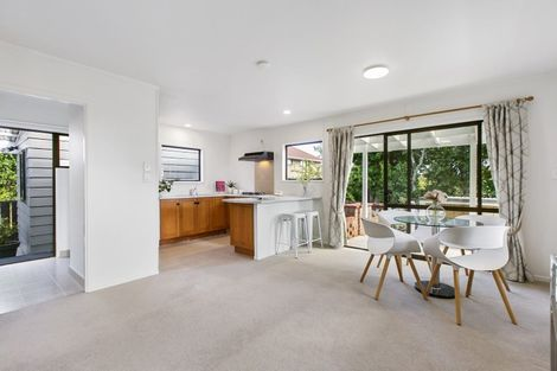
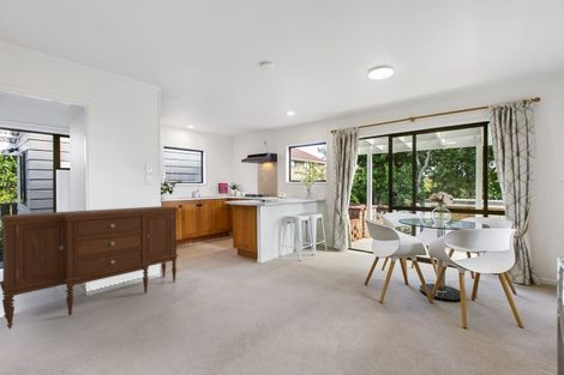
+ sideboard [0,205,180,329]
